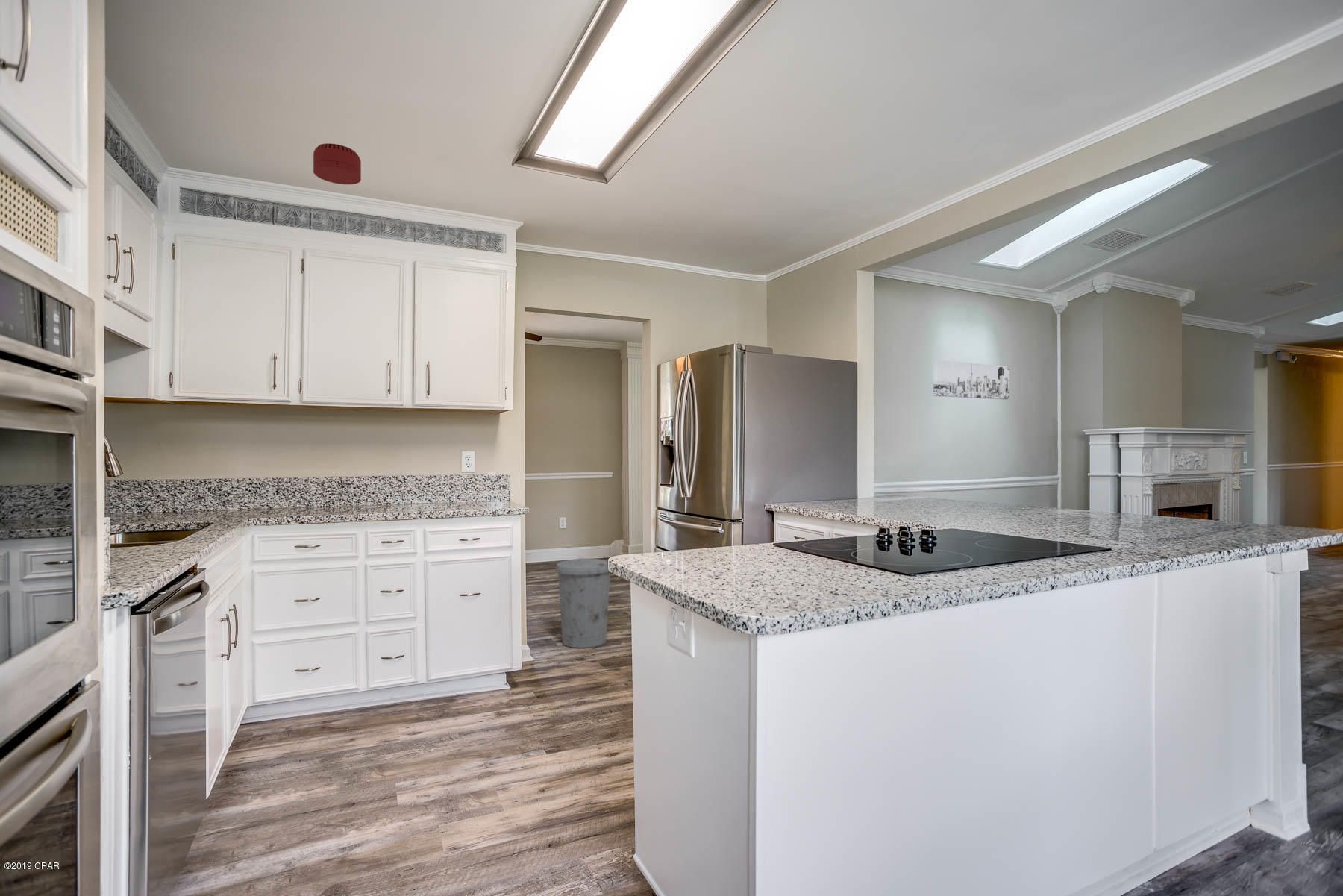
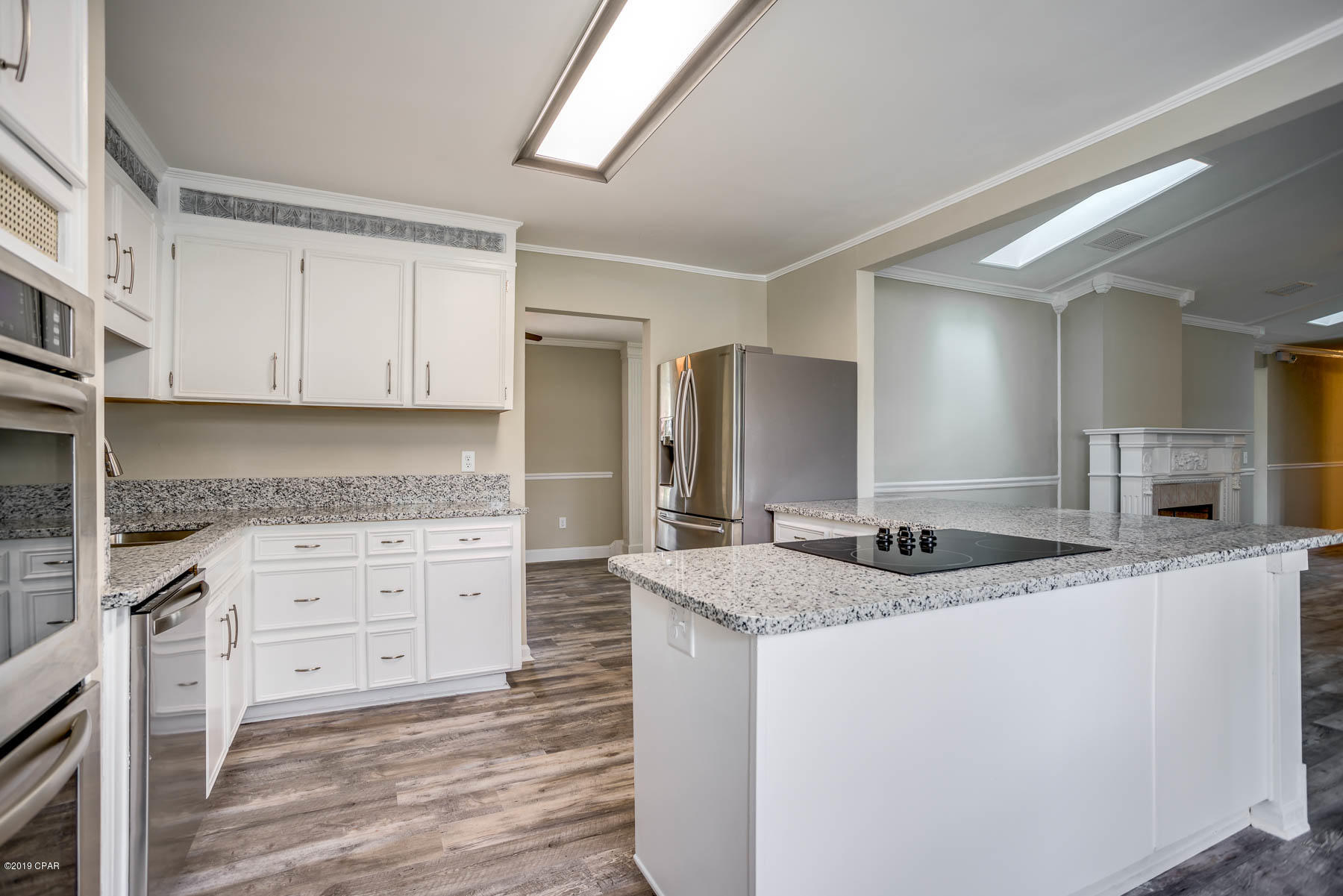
- wall art [933,360,1010,401]
- smoke detector [313,142,362,185]
- trash can [555,557,611,649]
